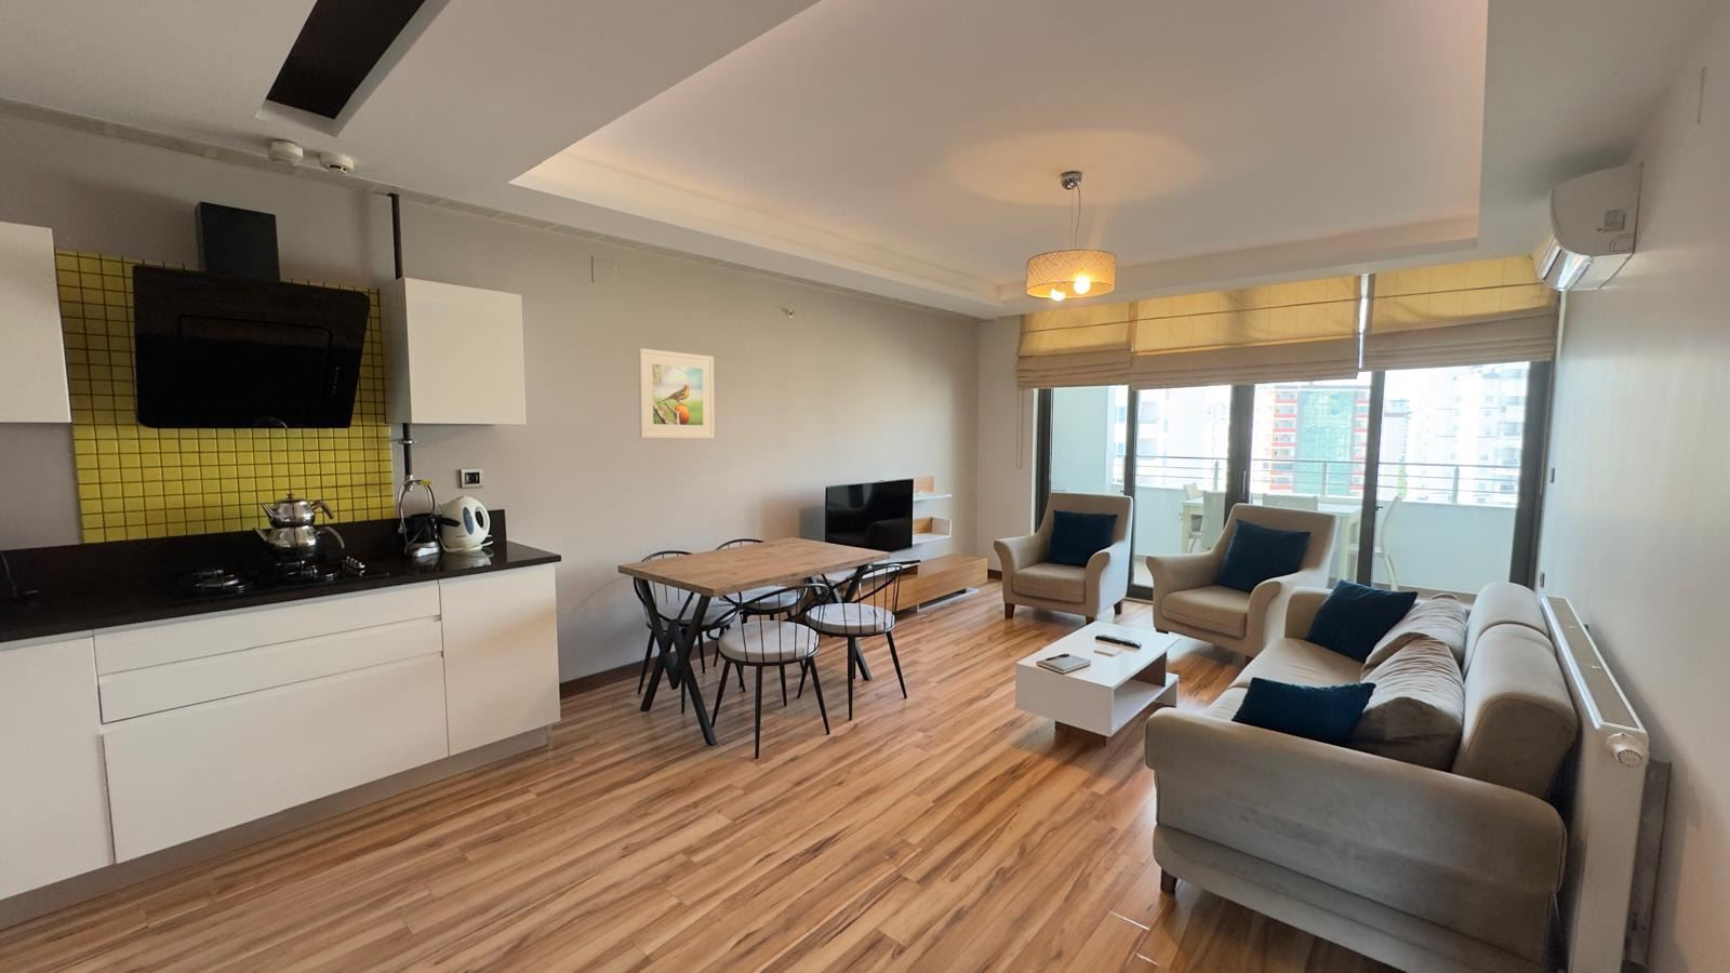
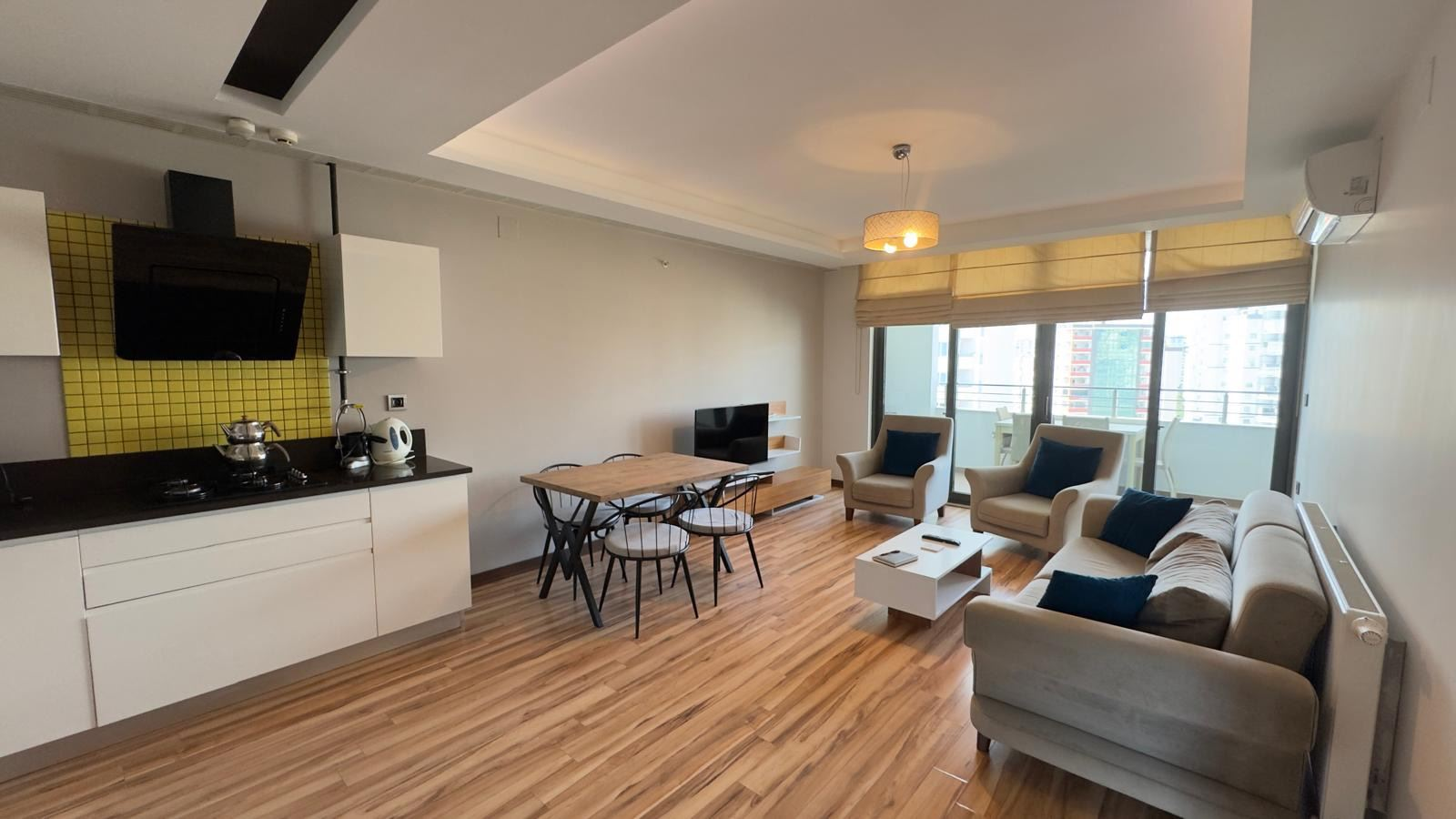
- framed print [638,347,715,438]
